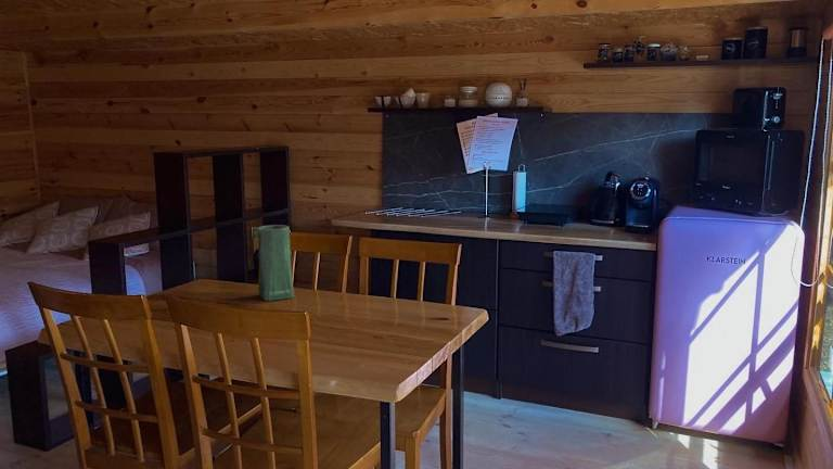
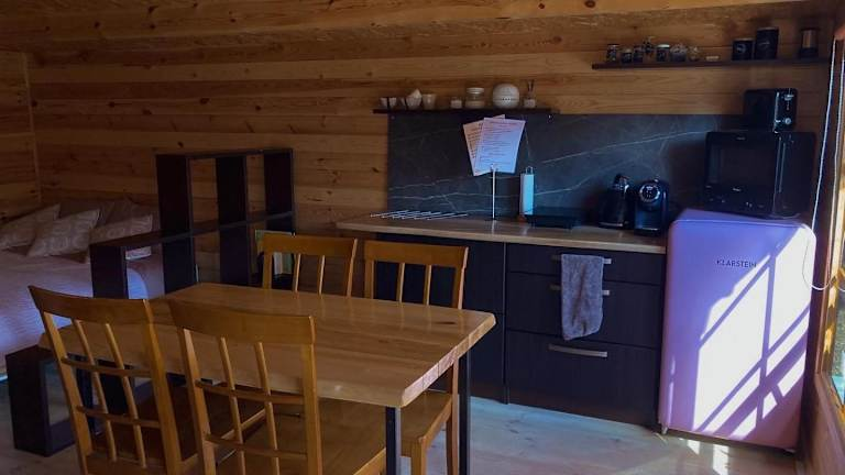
- vase [256,224,295,302]
